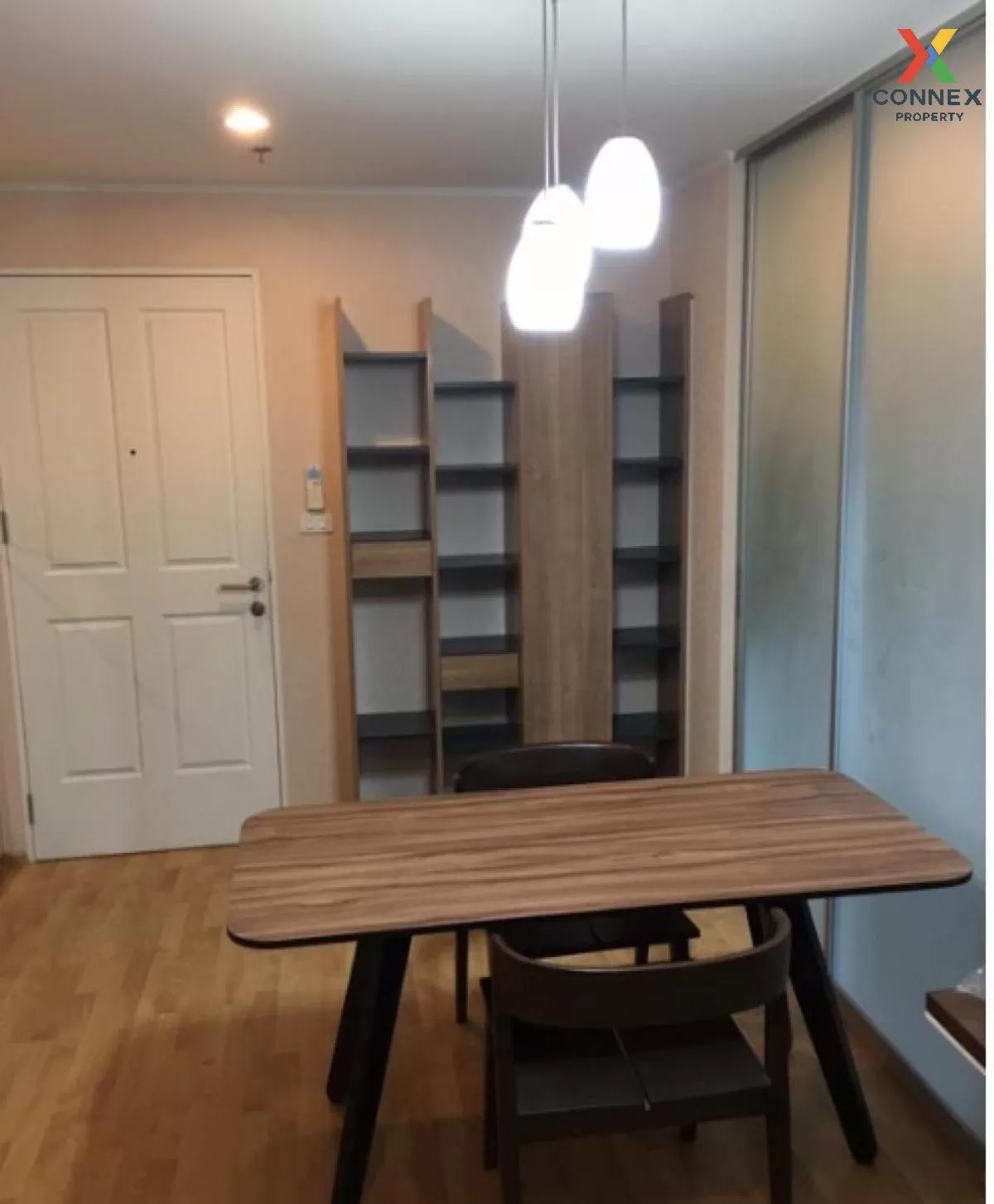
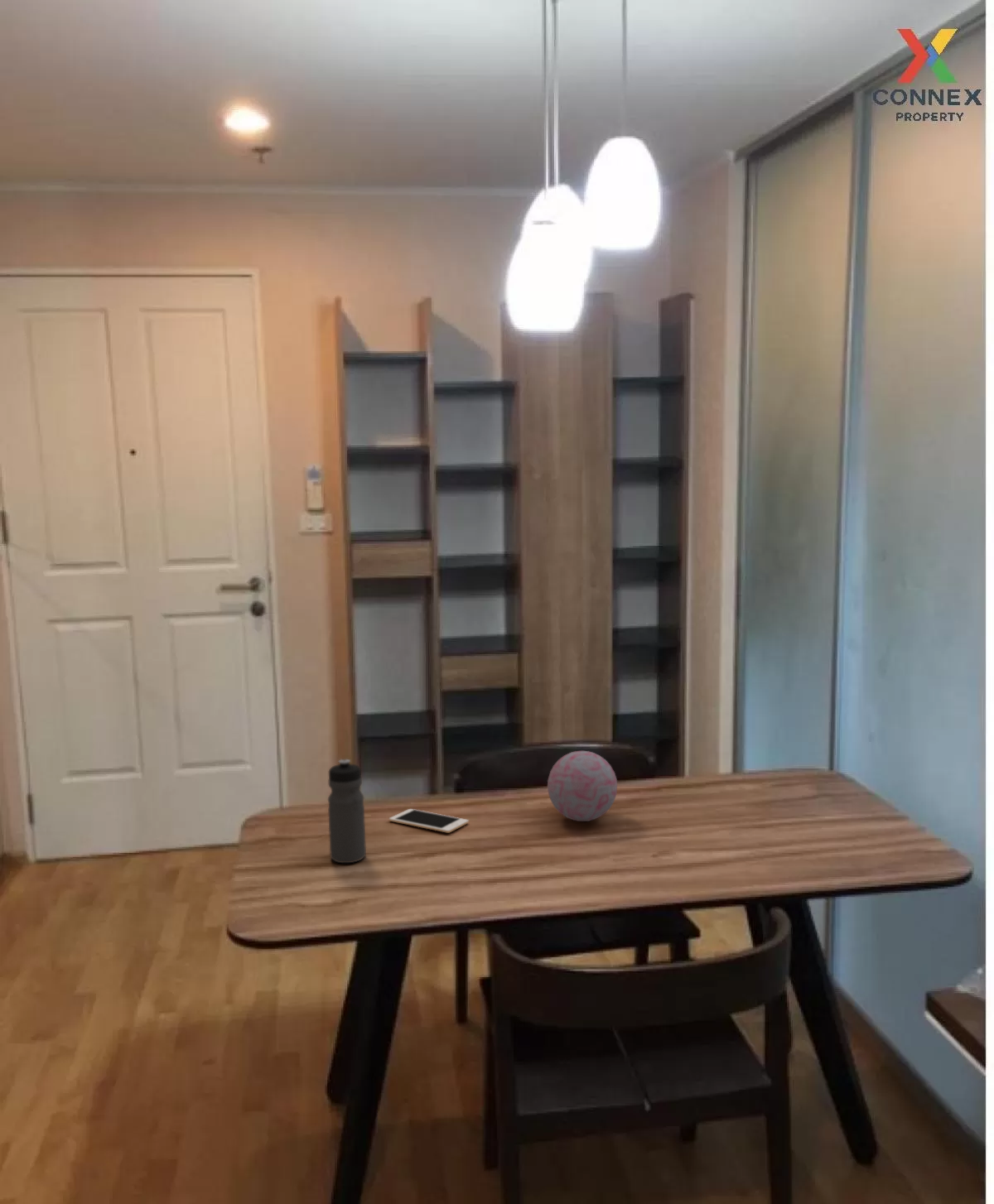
+ water bottle [327,759,367,864]
+ decorative orb [547,750,618,822]
+ cell phone [388,808,470,834]
